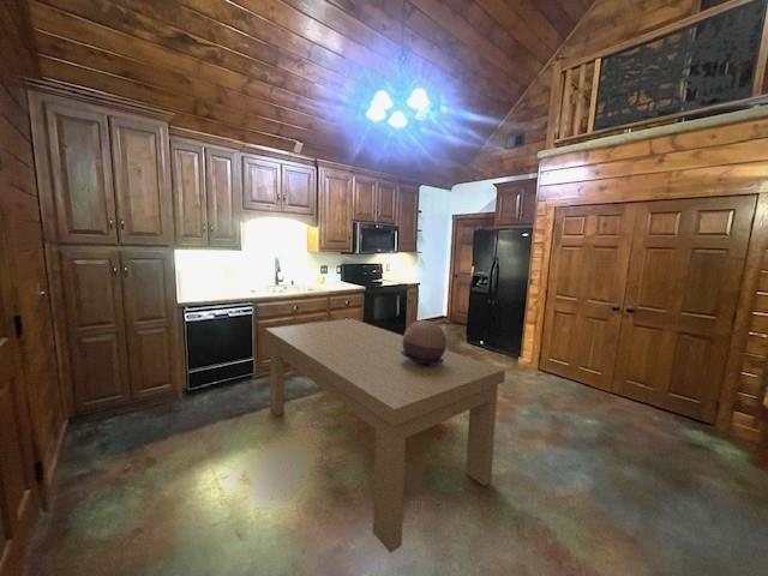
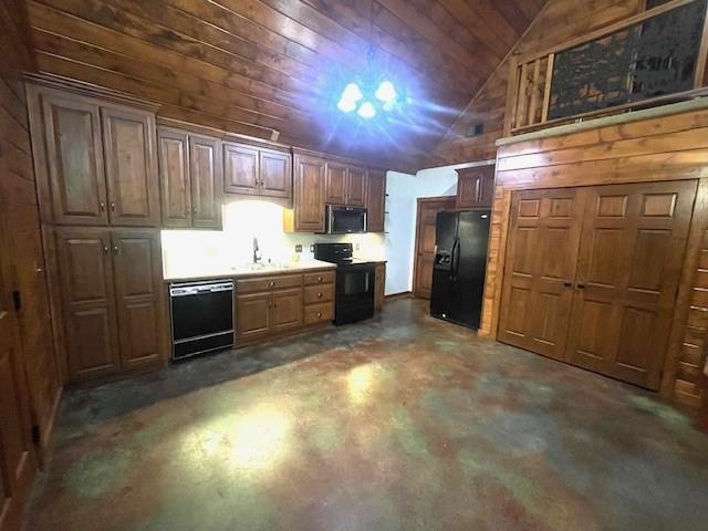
- dining table [264,318,506,554]
- decorative bowl [401,319,448,365]
